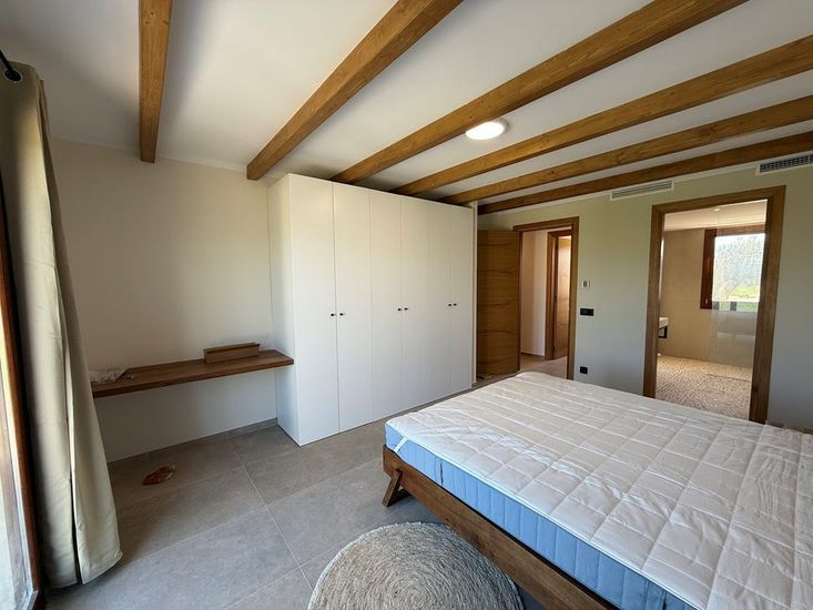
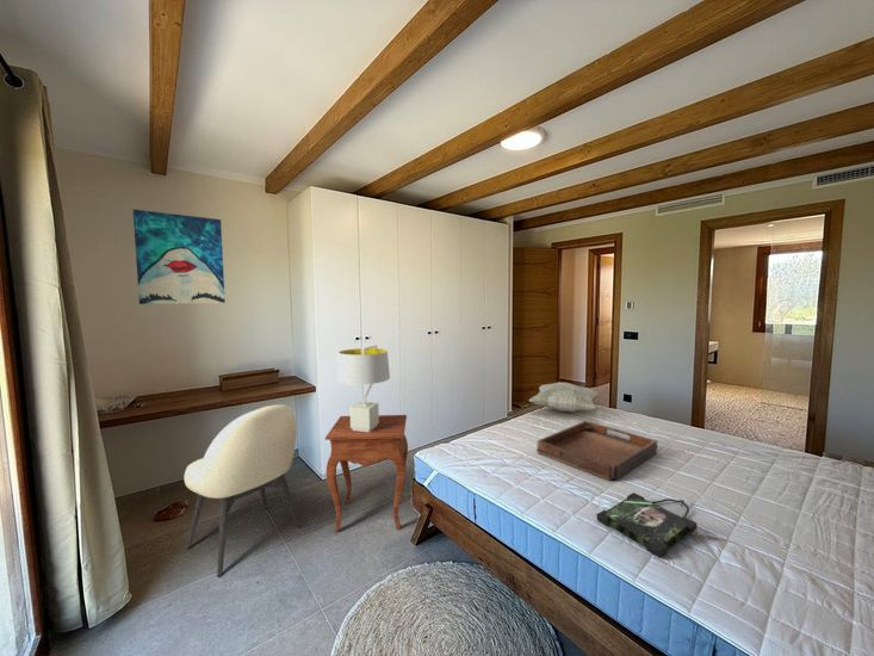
+ photo frame [596,491,698,559]
+ side table [324,414,409,533]
+ decorative pillow [528,382,600,413]
+ table lamp [336,344,391,432]
+ wall art [132,209,227,305]
+ serving tray [537,420,658,482]
+ chair [184,403,302,577]
